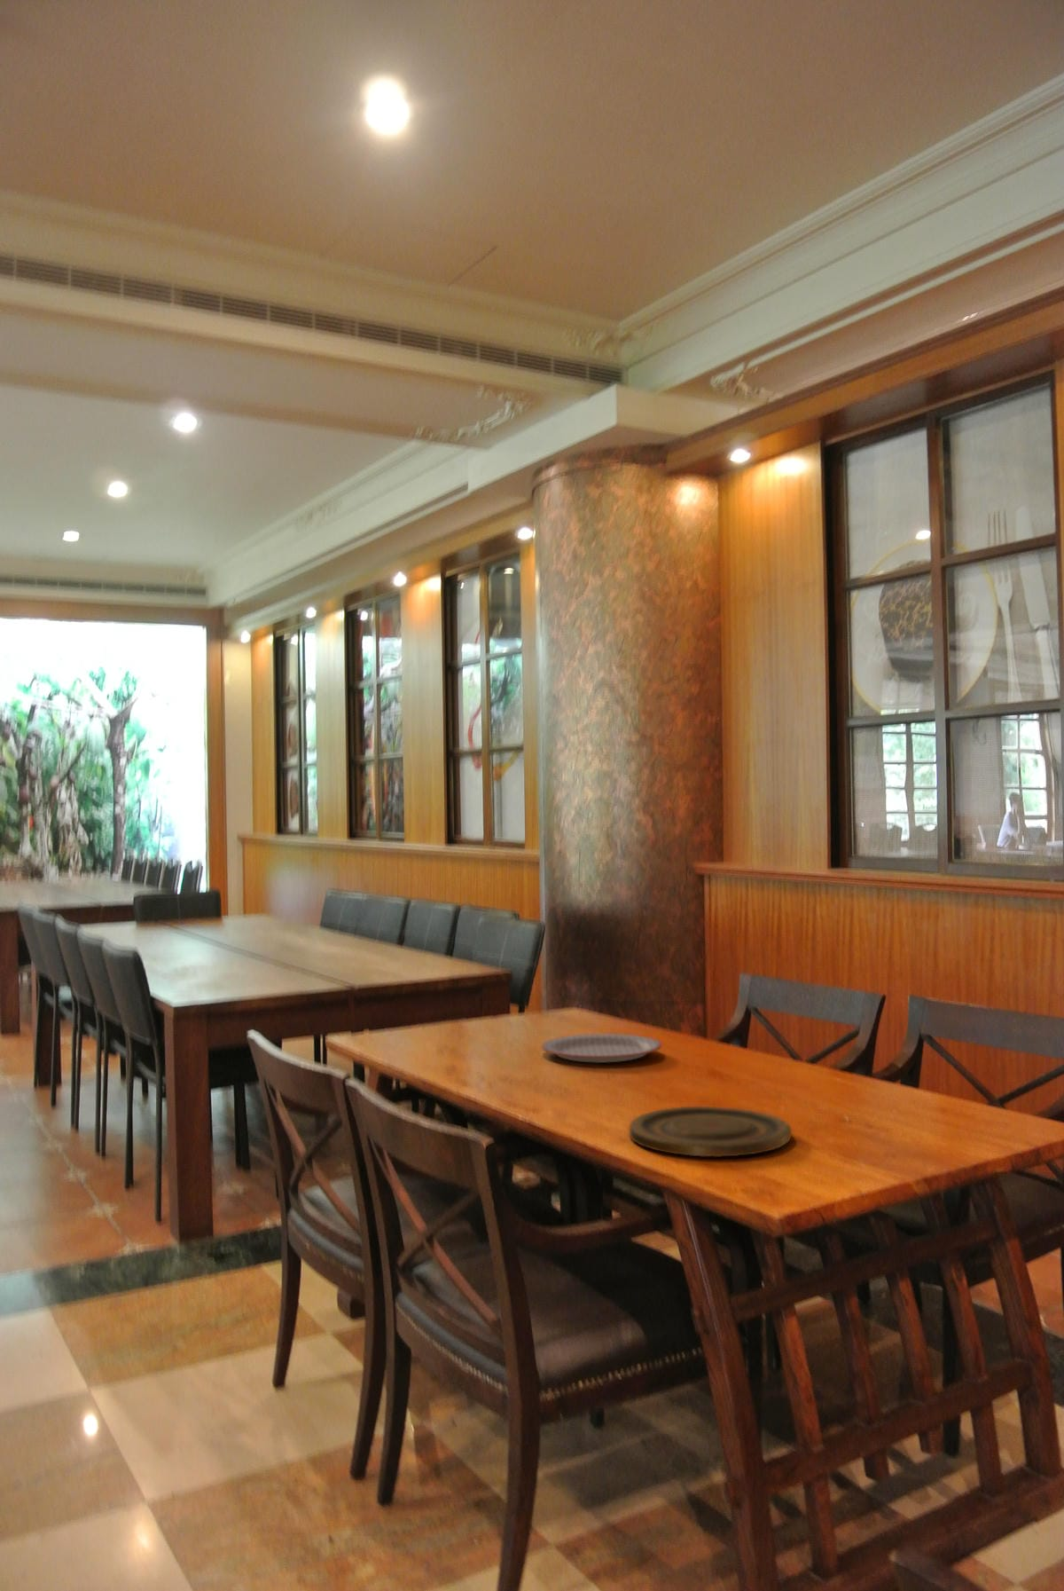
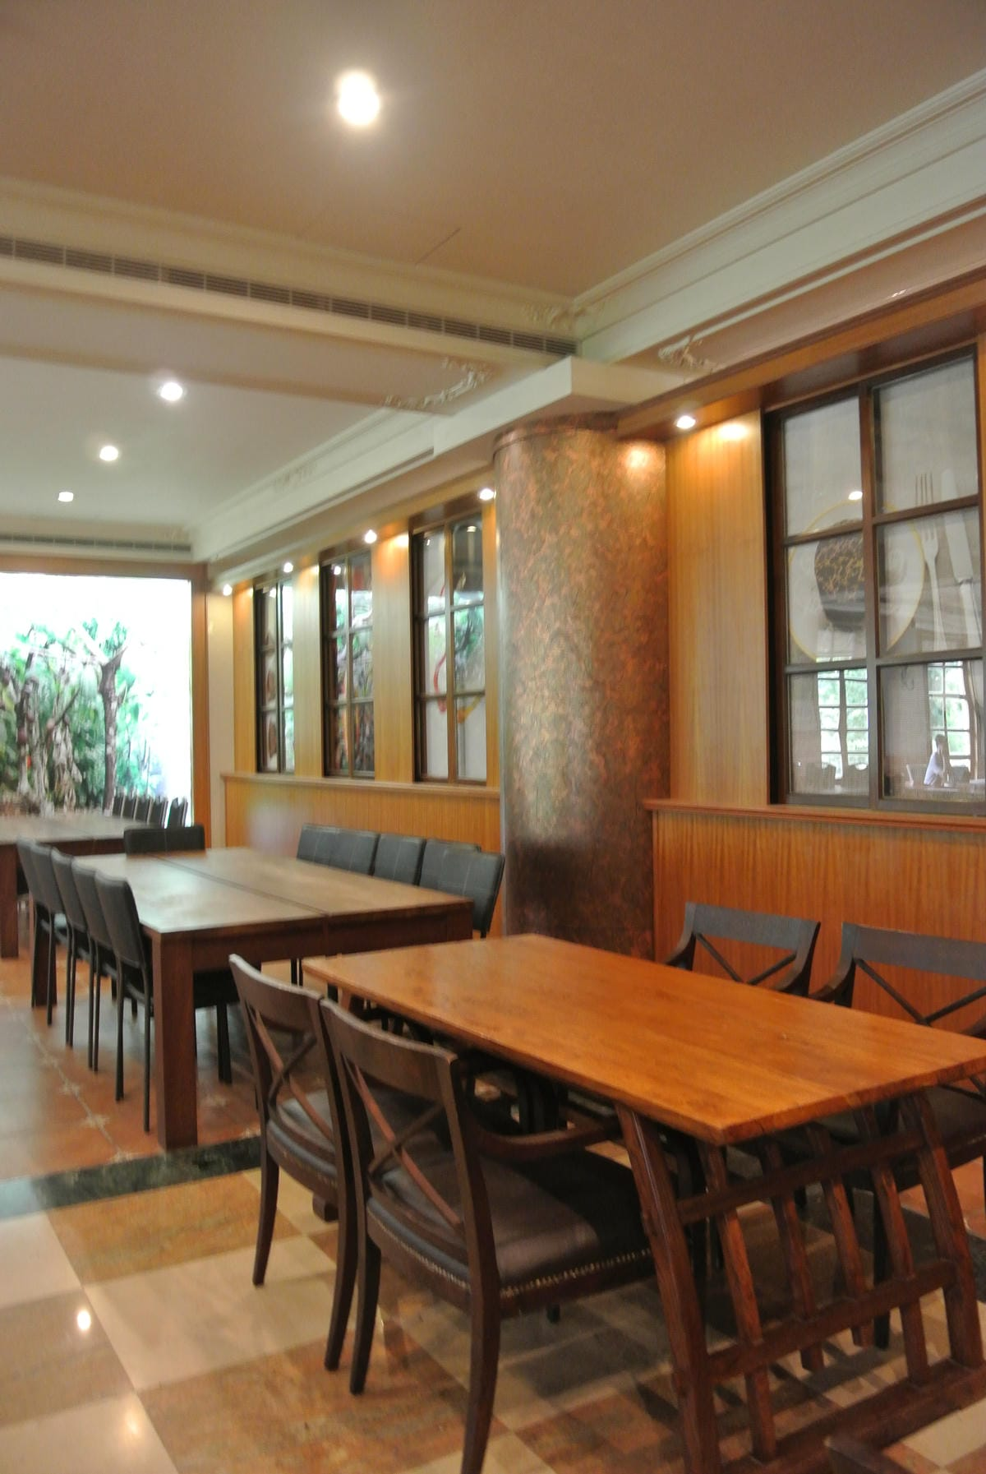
- plate [540,1033,663,1063]
- plate [628,1106,793,1158]
